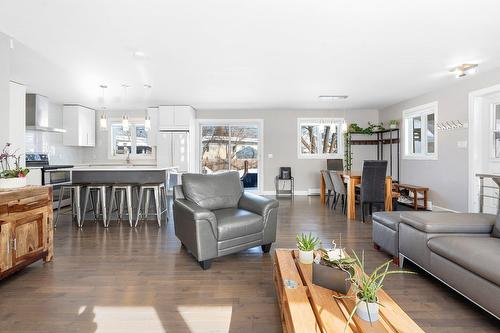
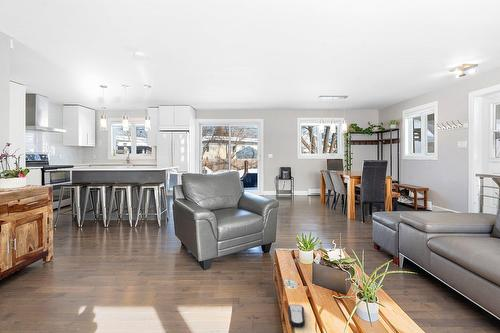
+ remote control [287,304,306,329]
